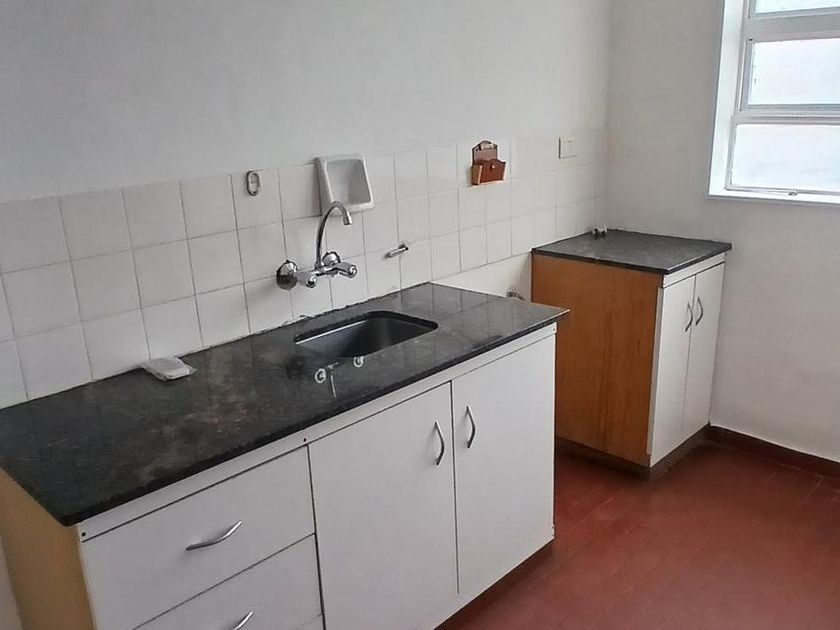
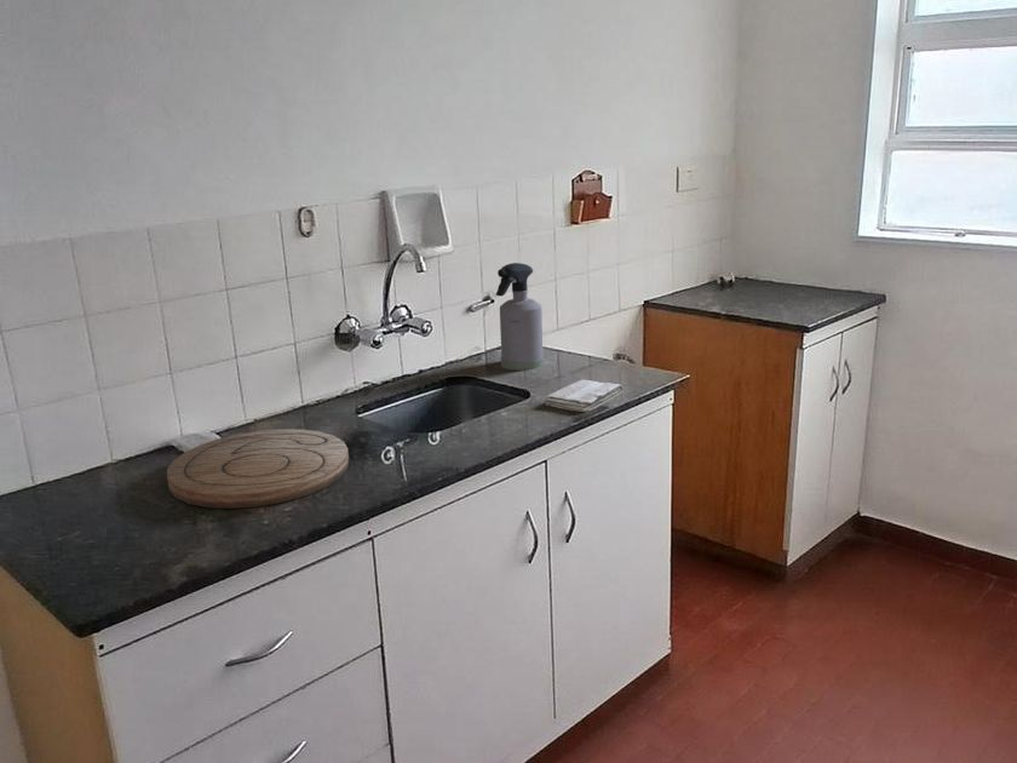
+ spray bottle [495,262,545,372]
+ washcloth [545,379,624,413]
+ cutting board [166,428,350,510]
